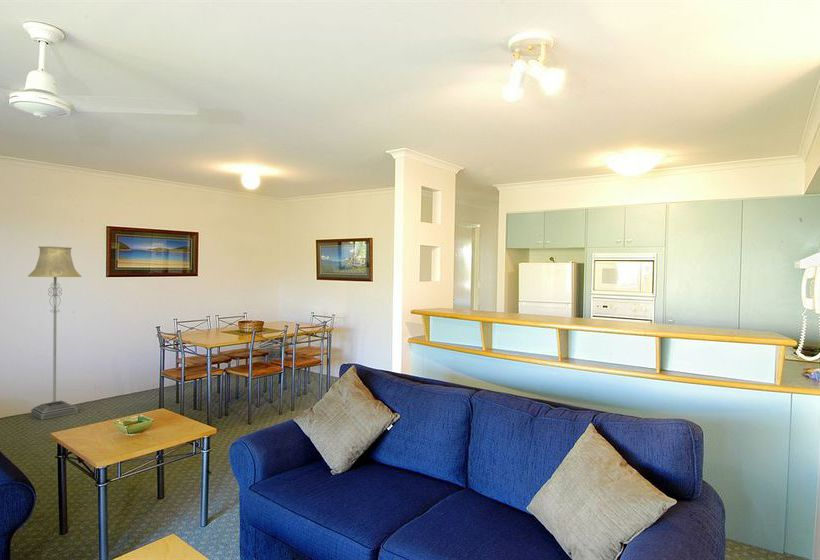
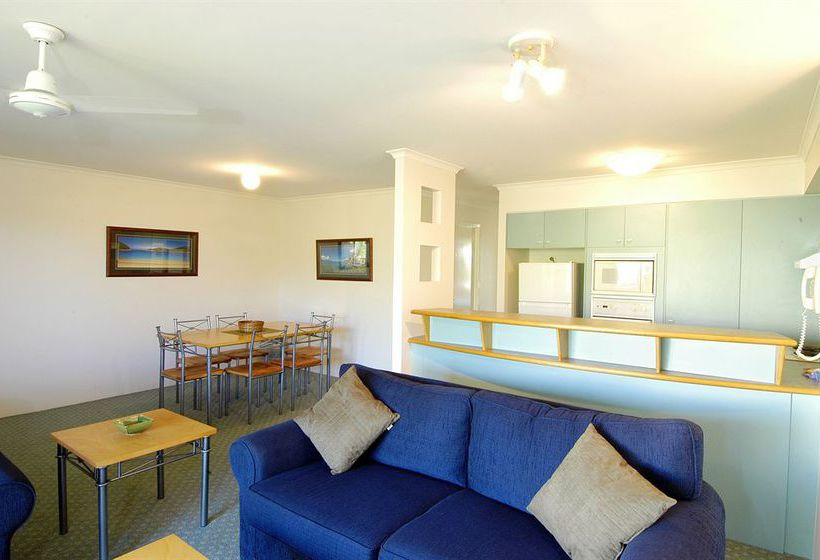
- floor lamp [27,245,82,421]
